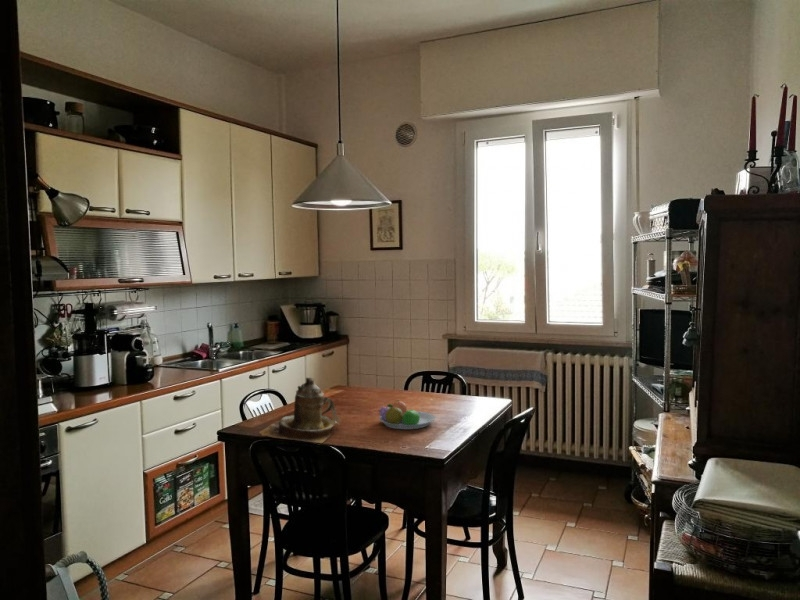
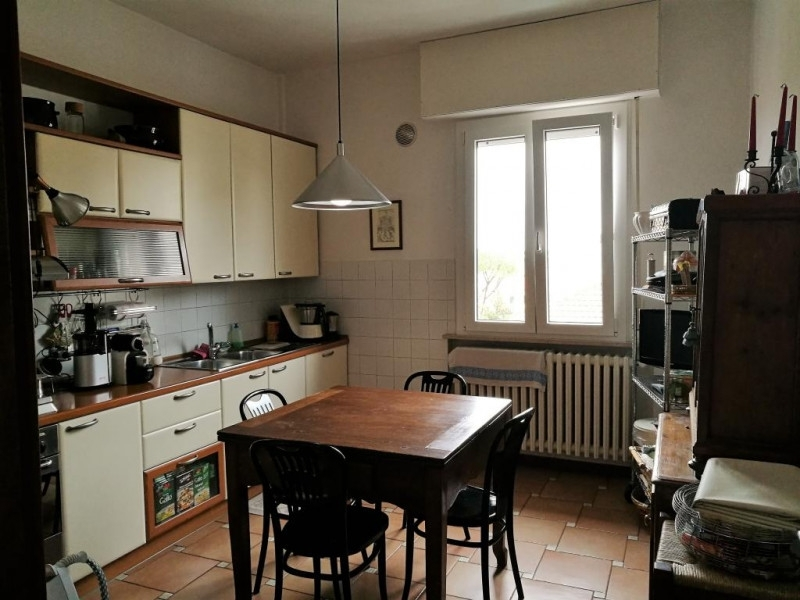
- fruit bowl [377,399,436,430]
- teapot [258,376,342,444]
